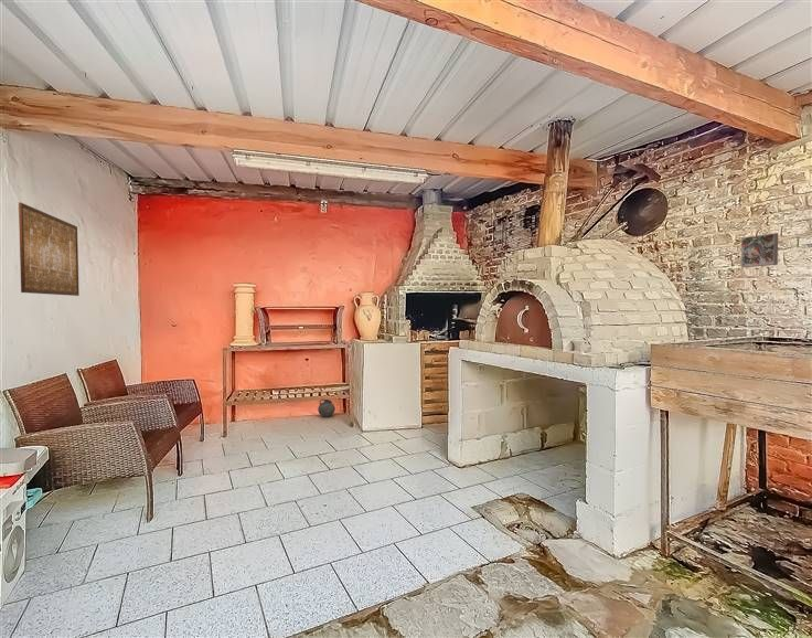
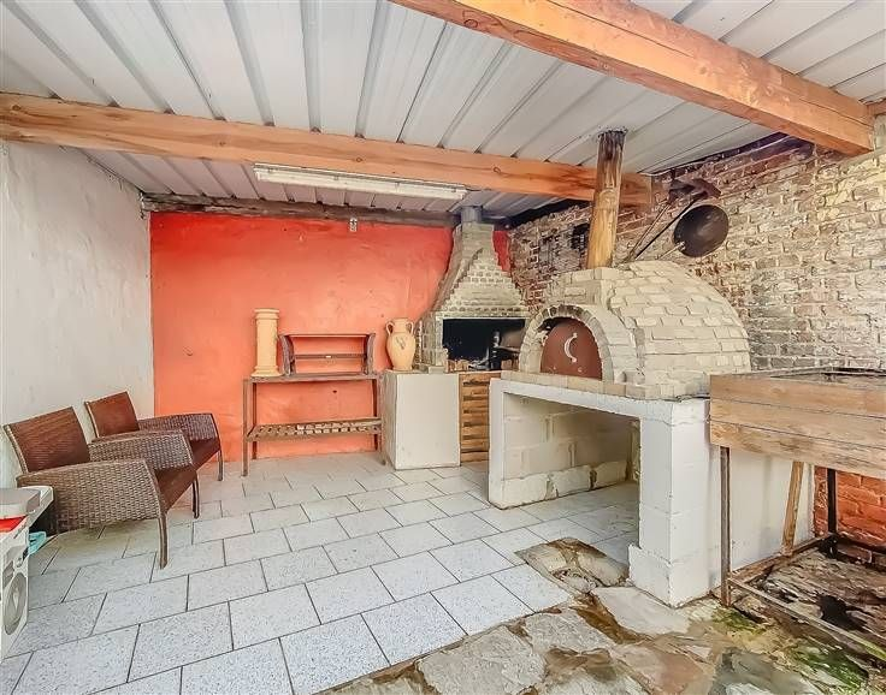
- wall art [18,202,81,297]
- ceramic jug [317,398,336,418]
- decorative tile [739,232,779,268]
